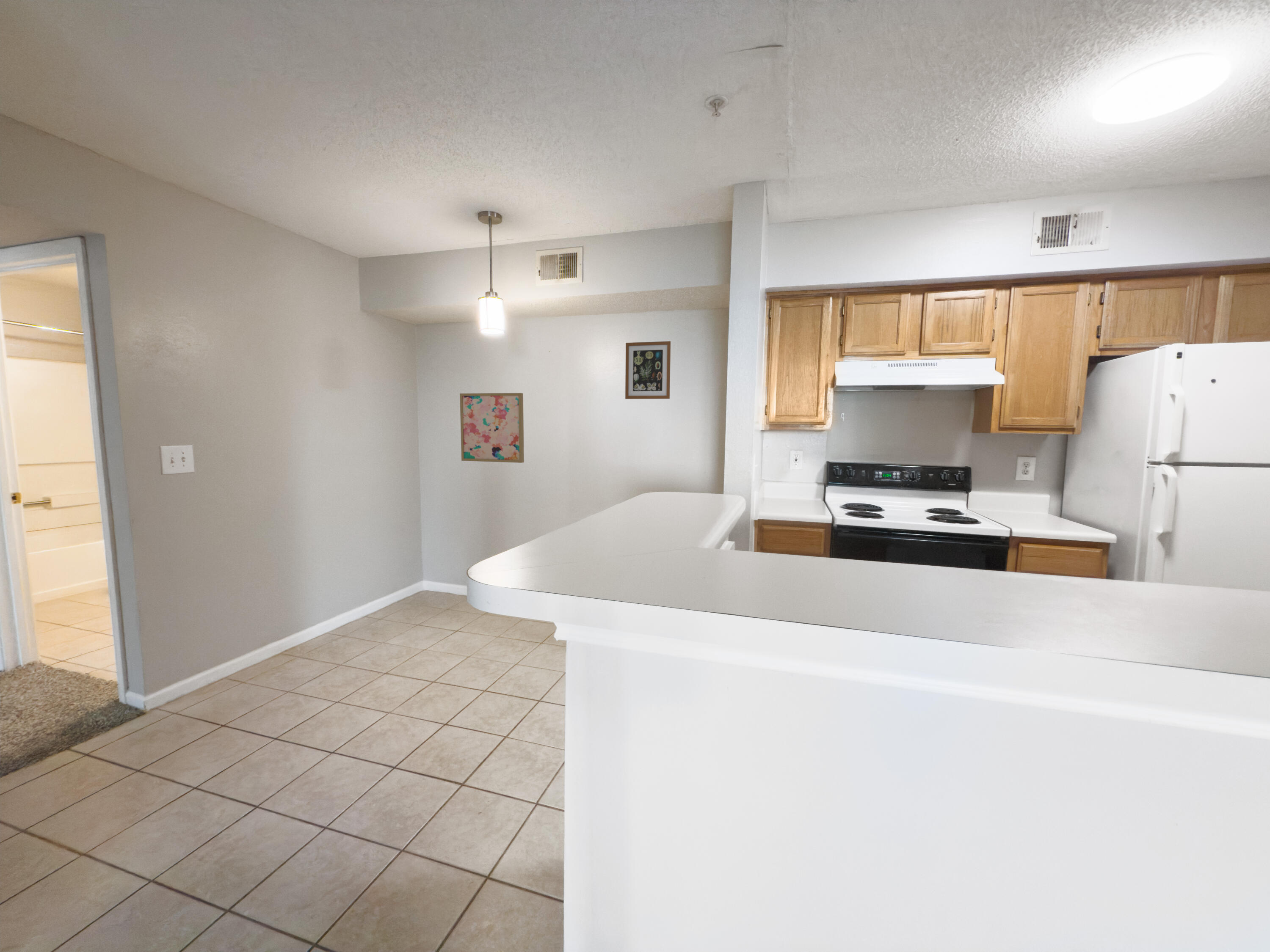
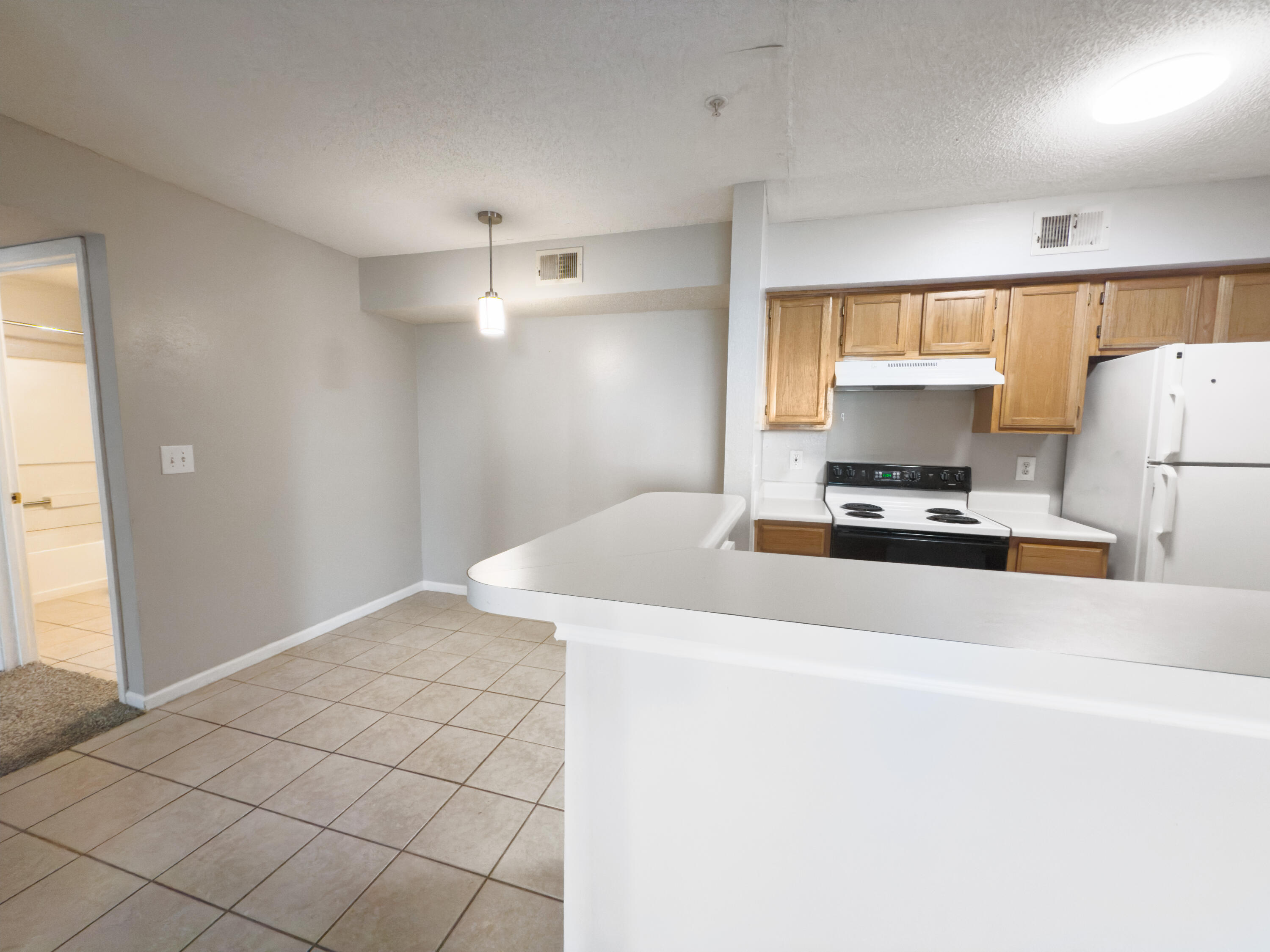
- wall art [459,393,525,463]
- wall art [625,341,671,399]
